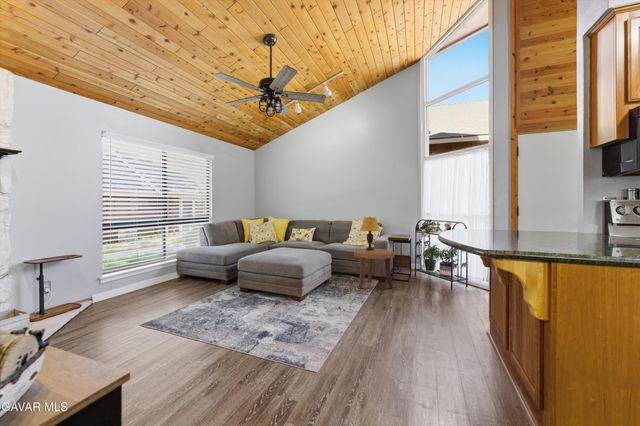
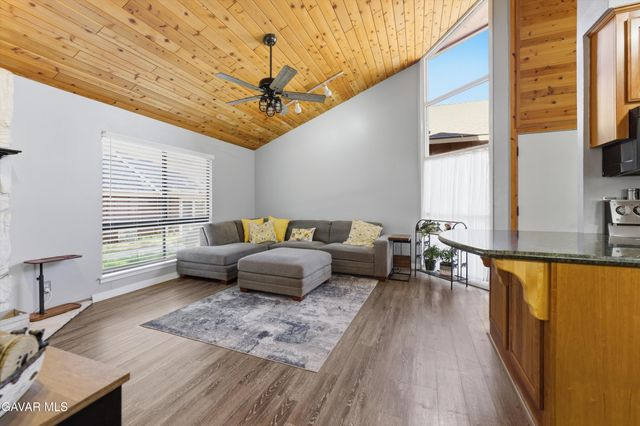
- table lamp [359,216,381,250]
- side table [353,248,395,290]
